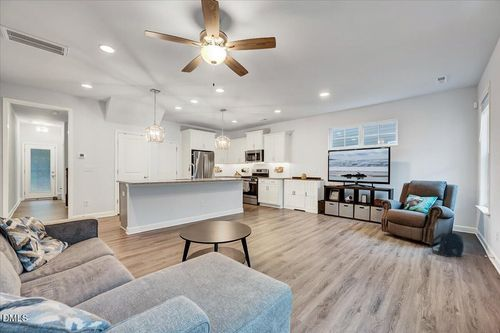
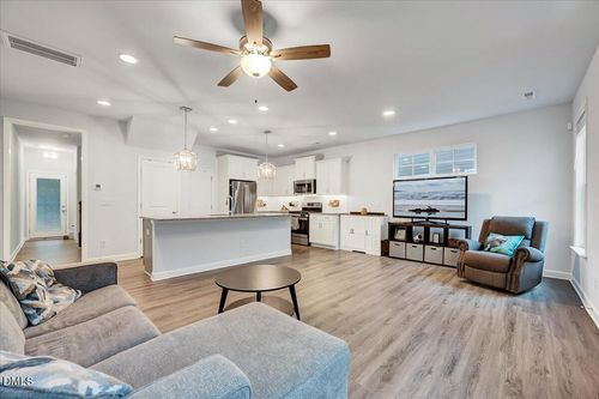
- backpack [430,231,465,258]
